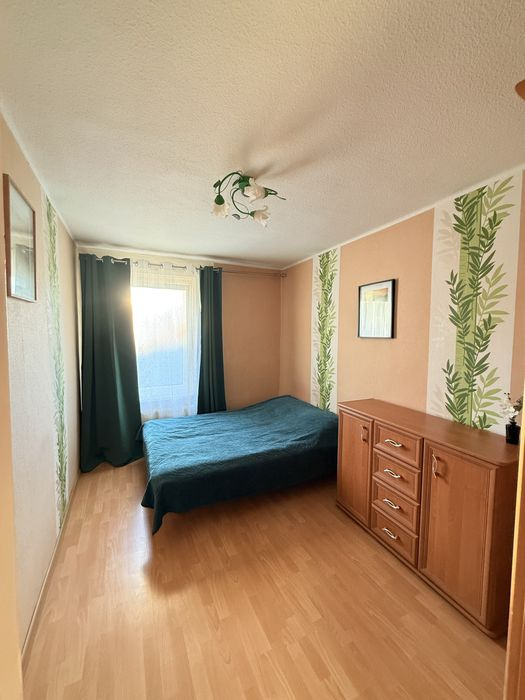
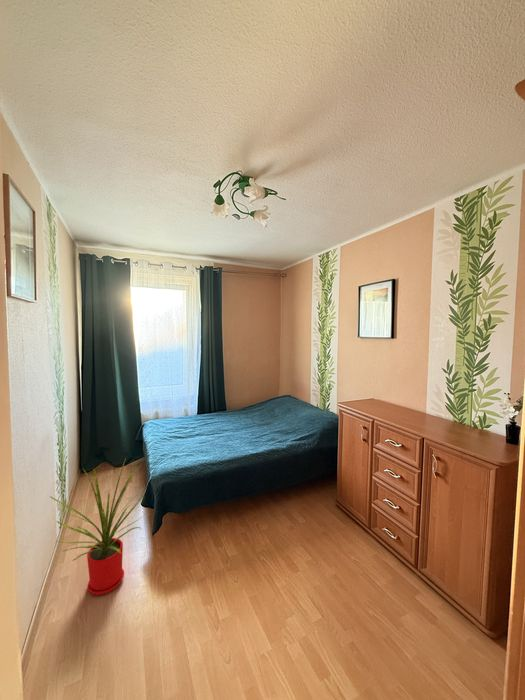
+ house plant [49,458,145,596]
